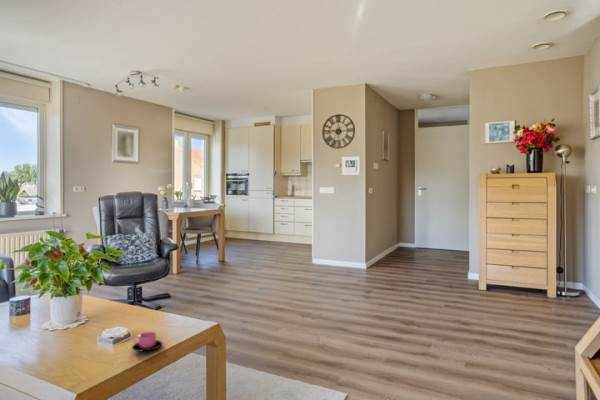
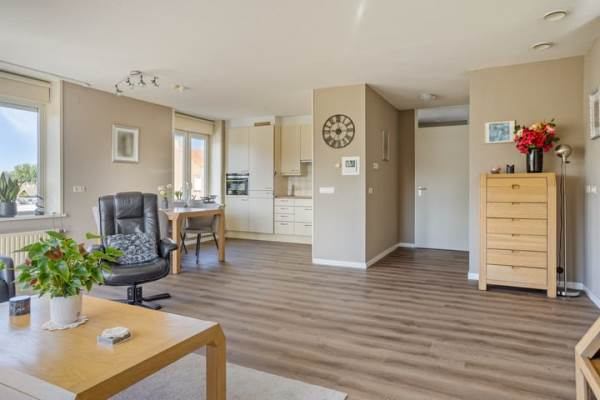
- cup [131,331,164,352]
